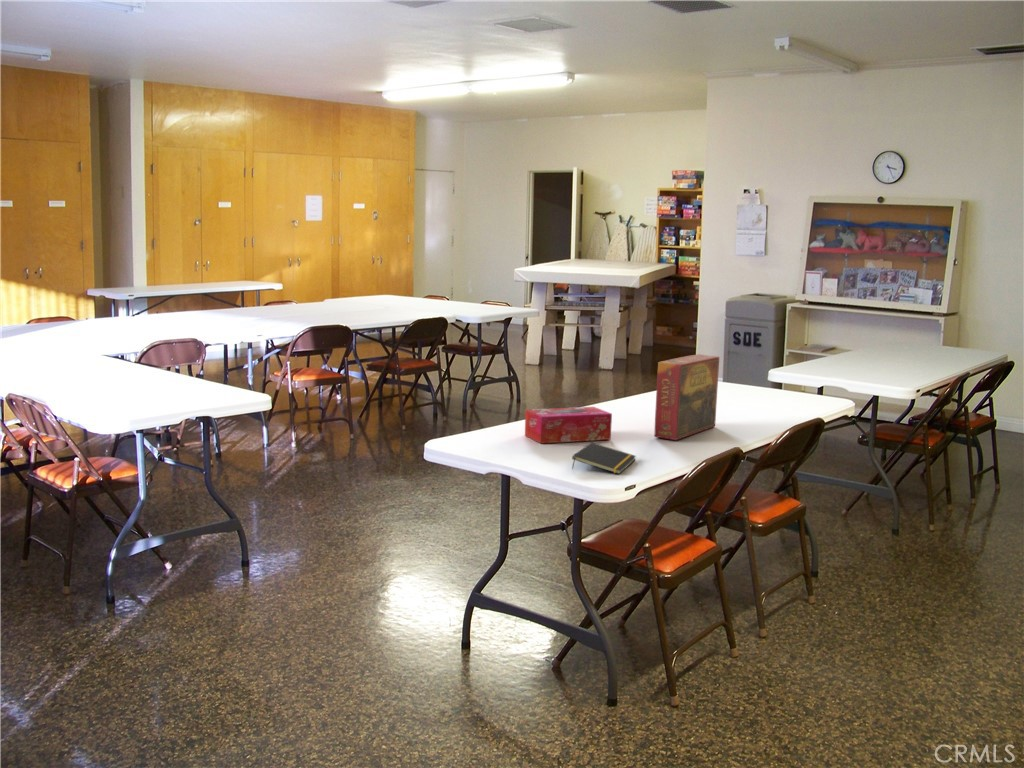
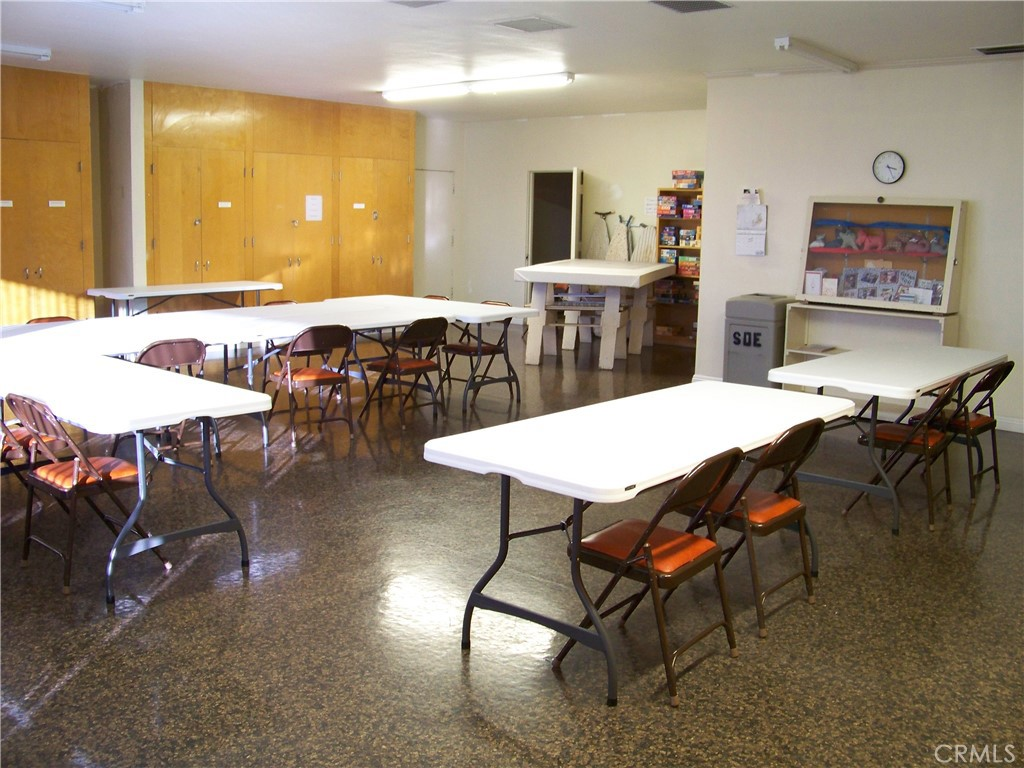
- tissue box [524,406,613,445]
- notepad [571,441,637,475]
- board game [653,353,720,441]
